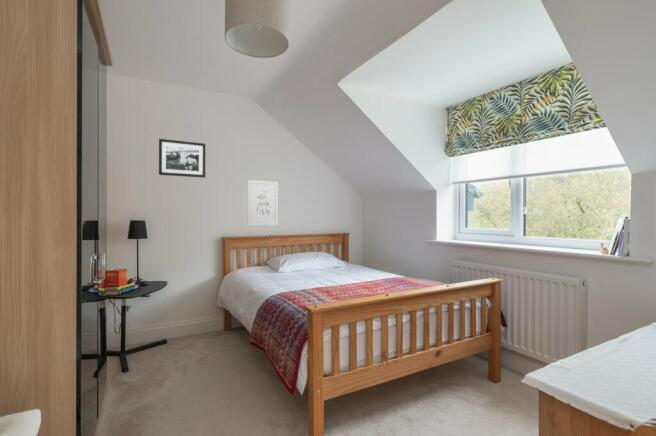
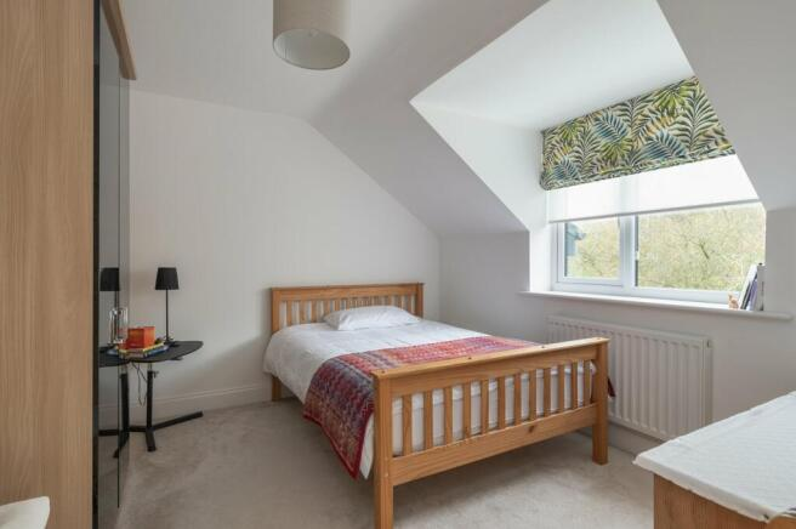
- picture frame [158,138,206,179]
- wall art [247,179,279,227]
